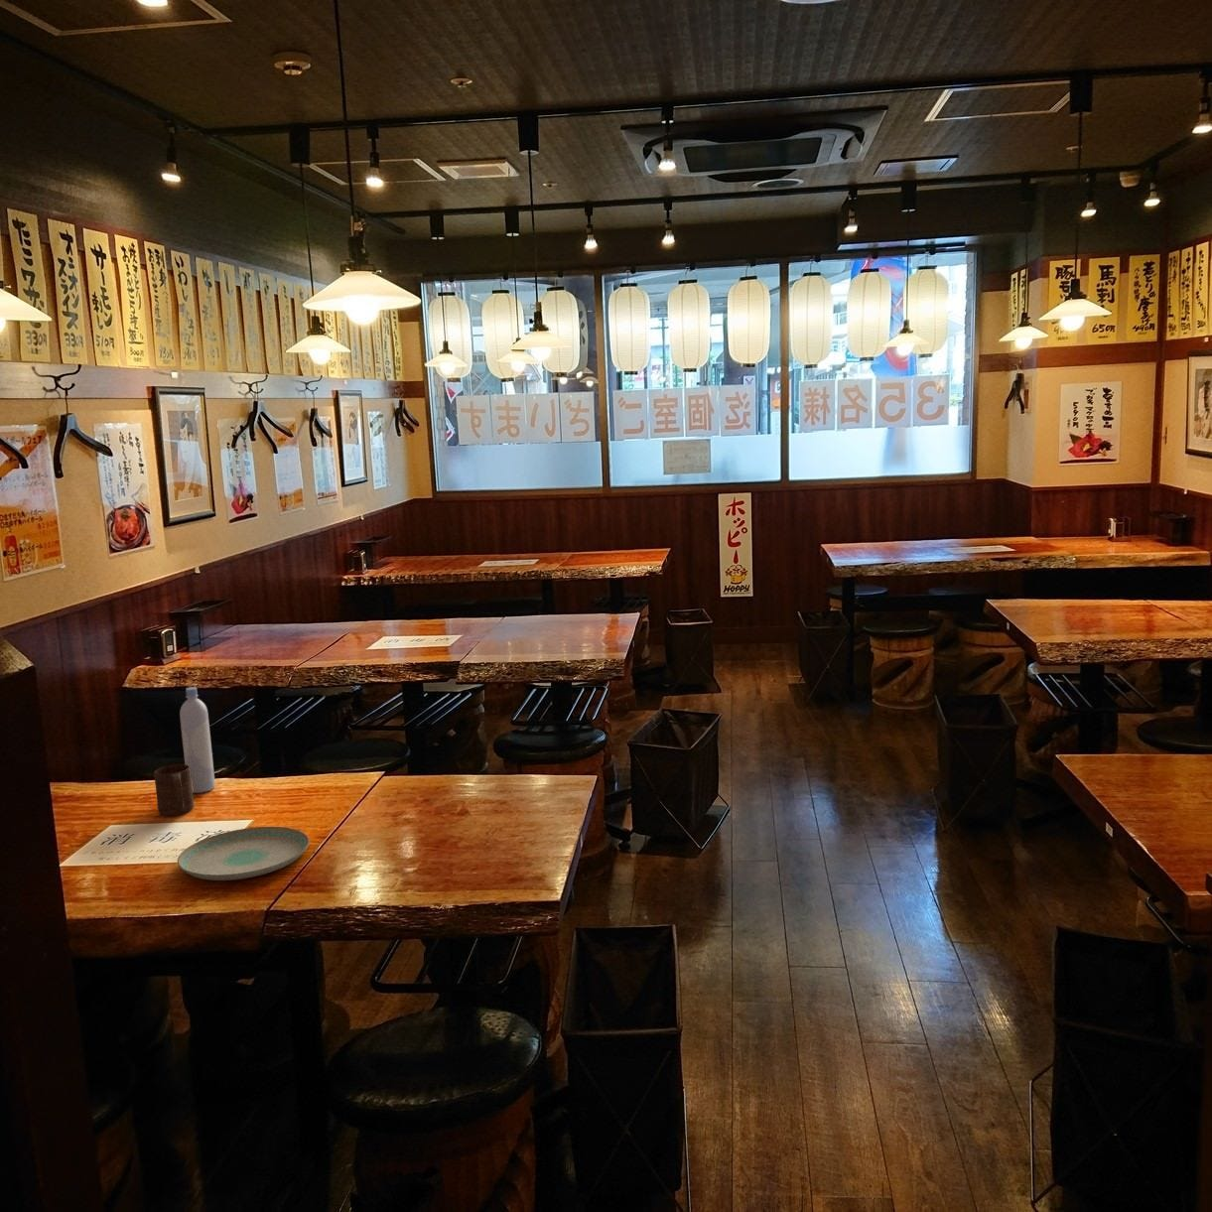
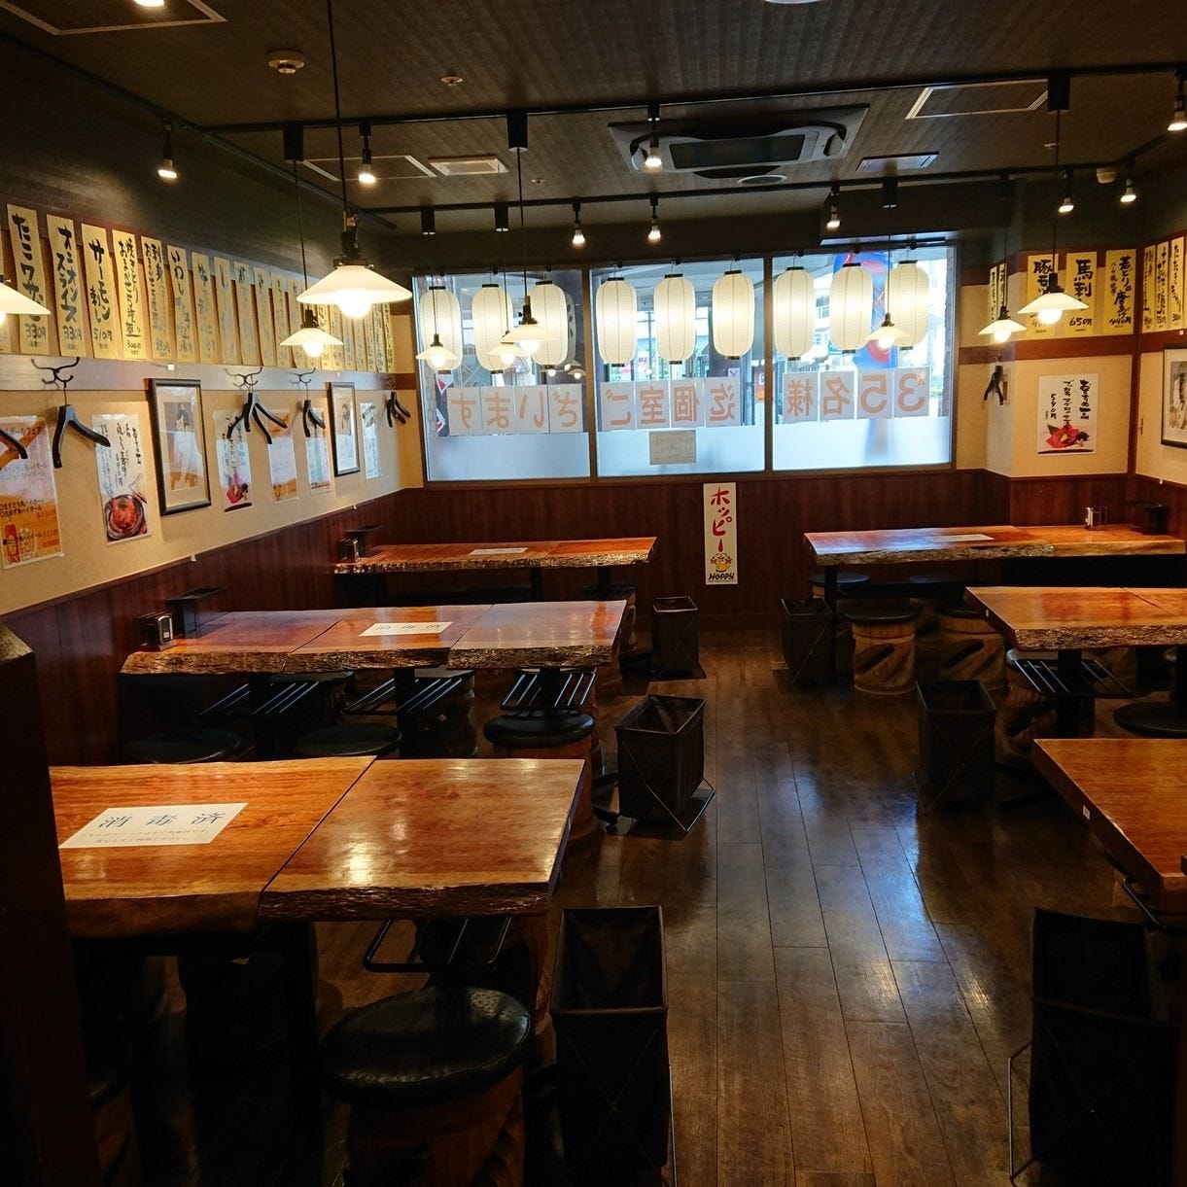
- cup [153,764,194,816]
- plate [176,826,311,881]
- bottle [179,686,216,794]
